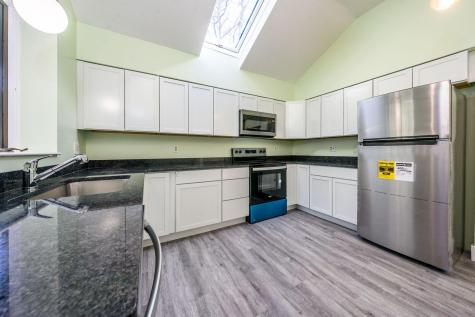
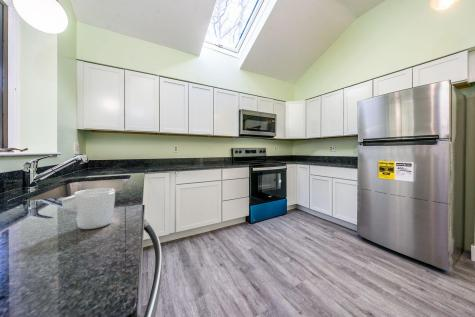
+ mug [61,187,116,230]
